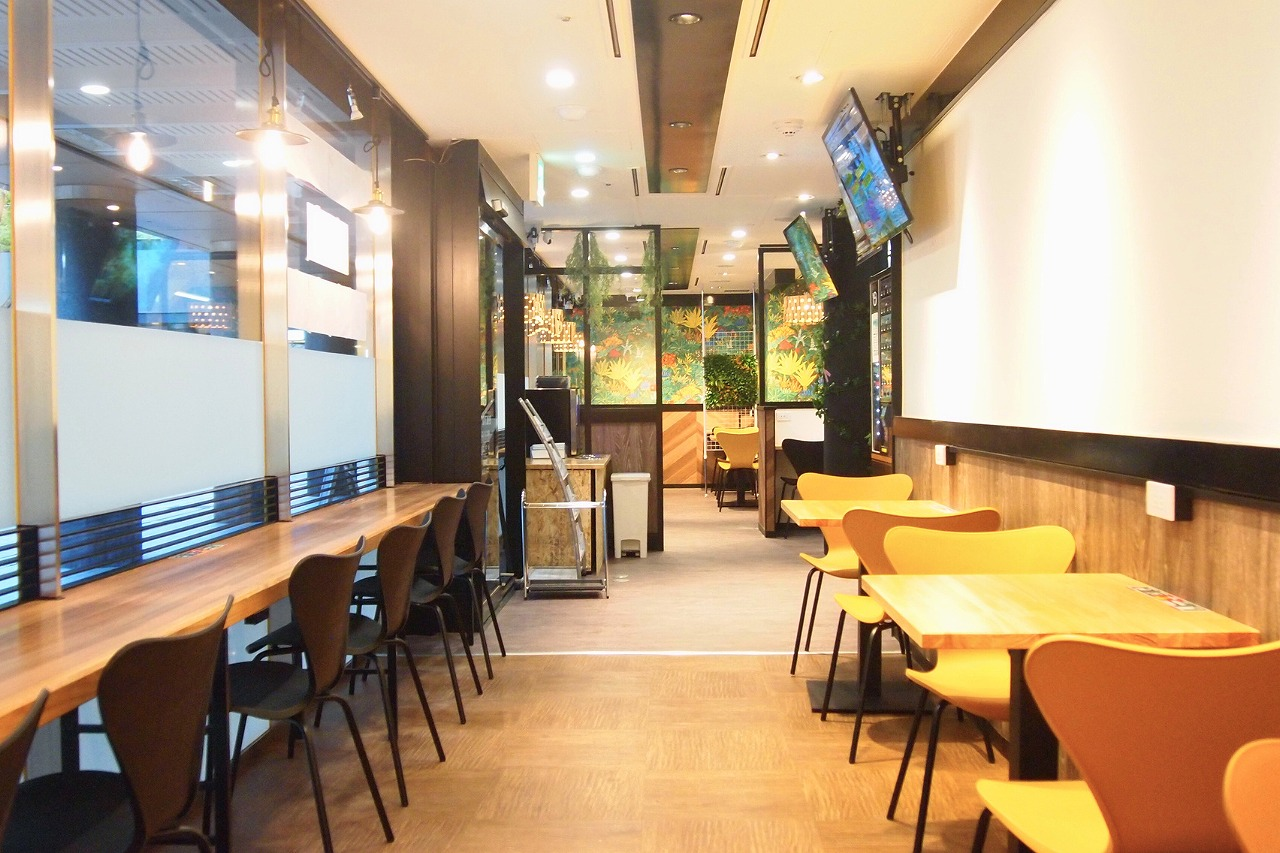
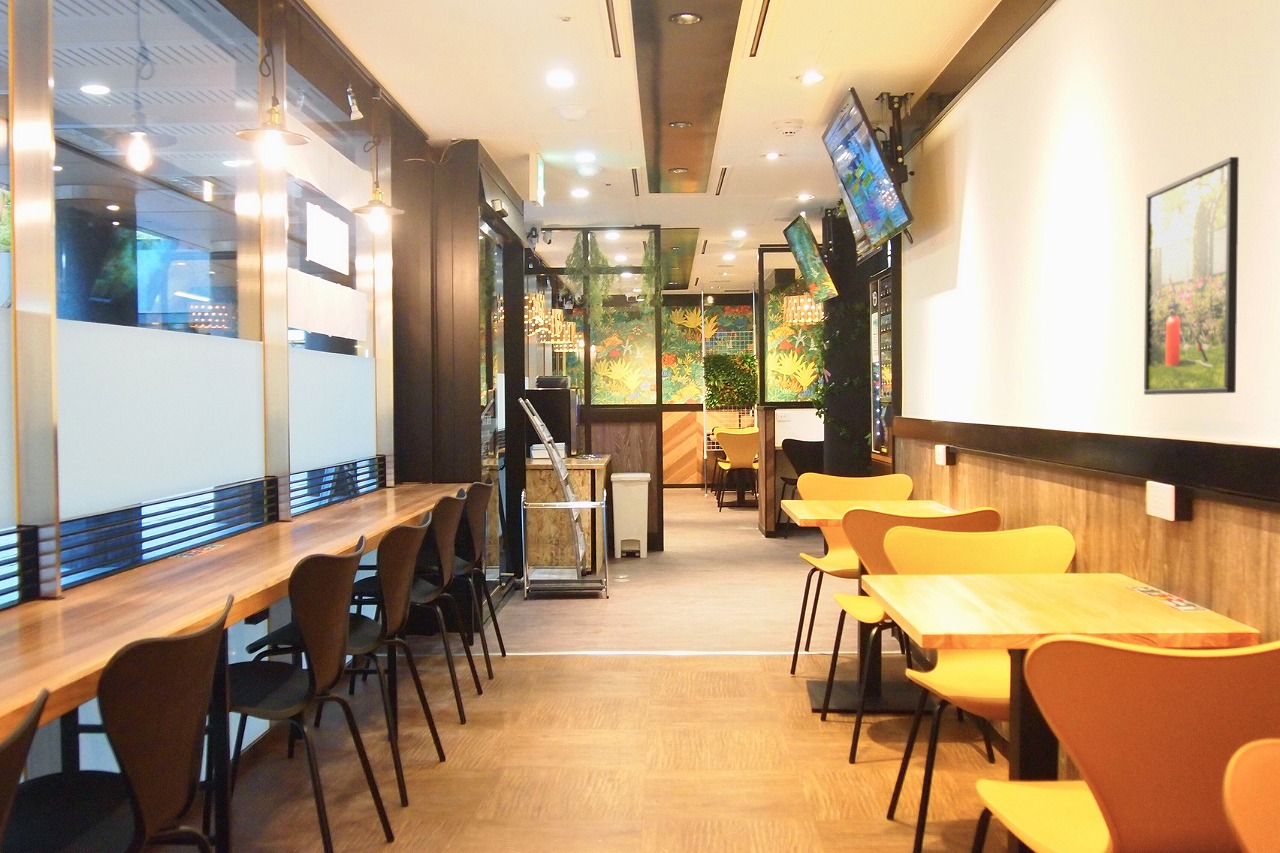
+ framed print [1143,156,1240,396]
